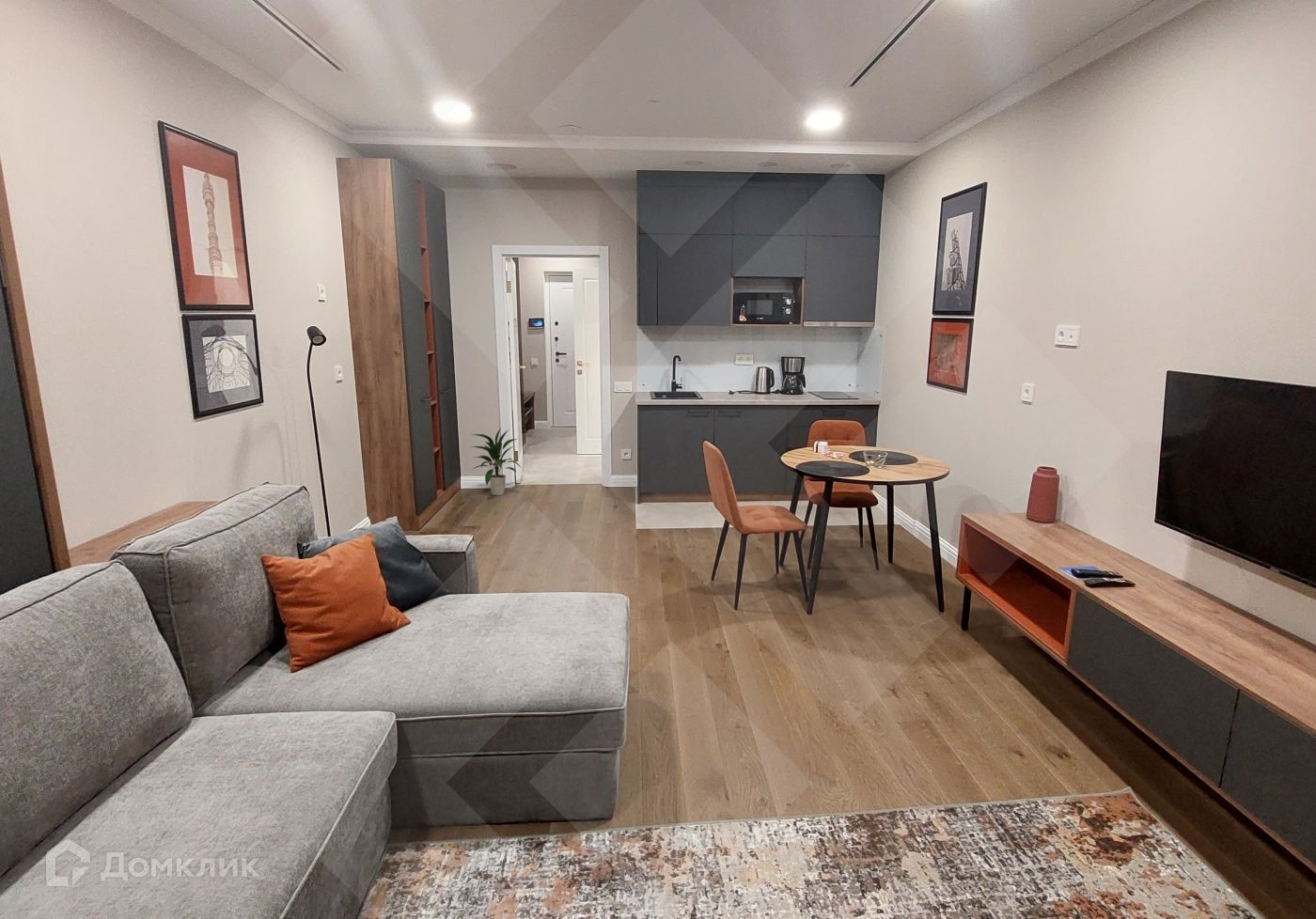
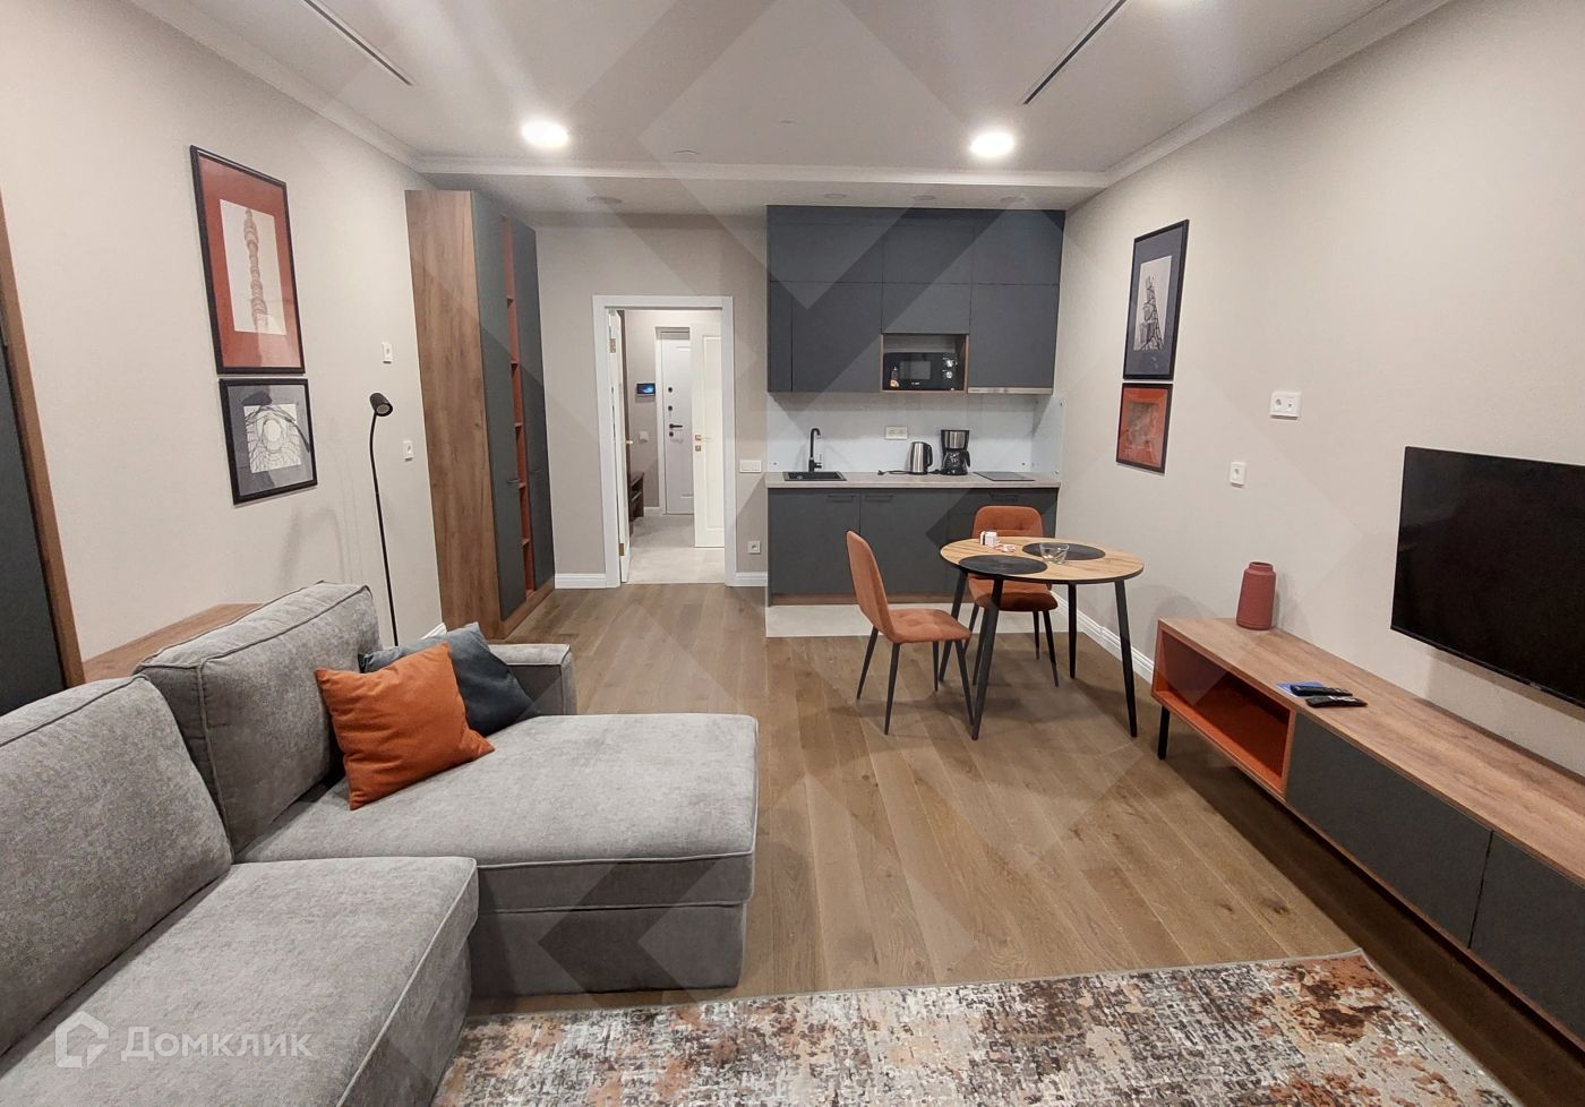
- indoor plant [471,427,524,496]
